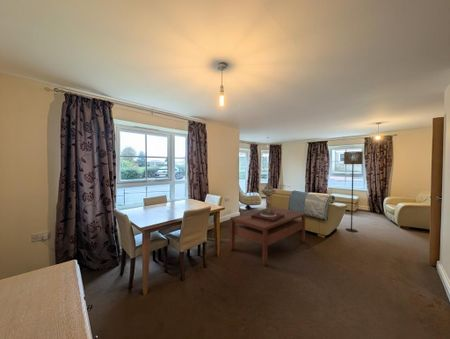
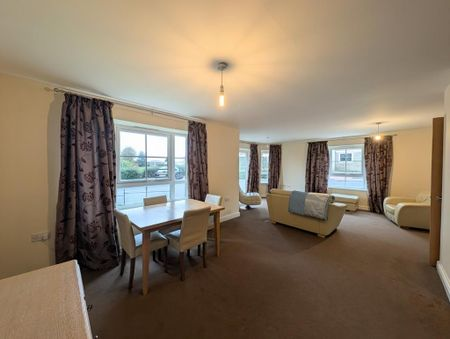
- decorative urn [251,179,284,223]
- coffee table [229,206,307,266]
- floor lamp [343,150,364,233]
